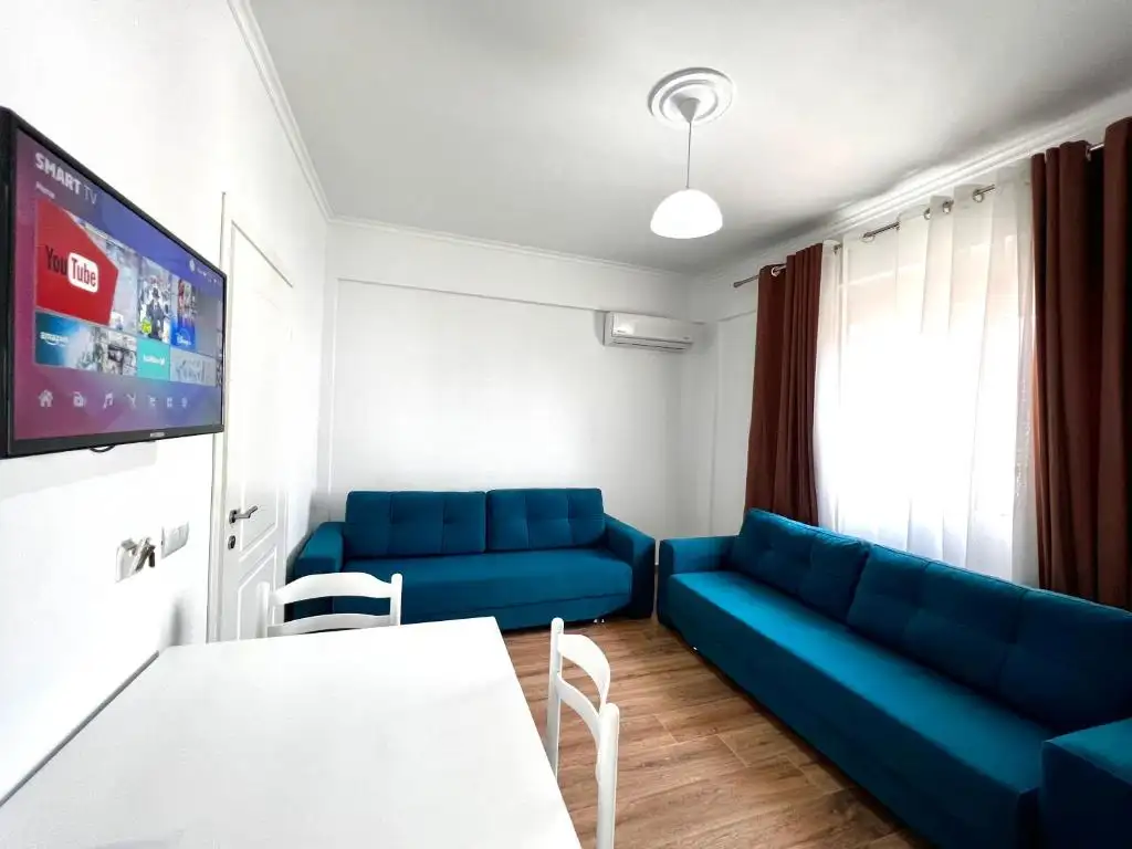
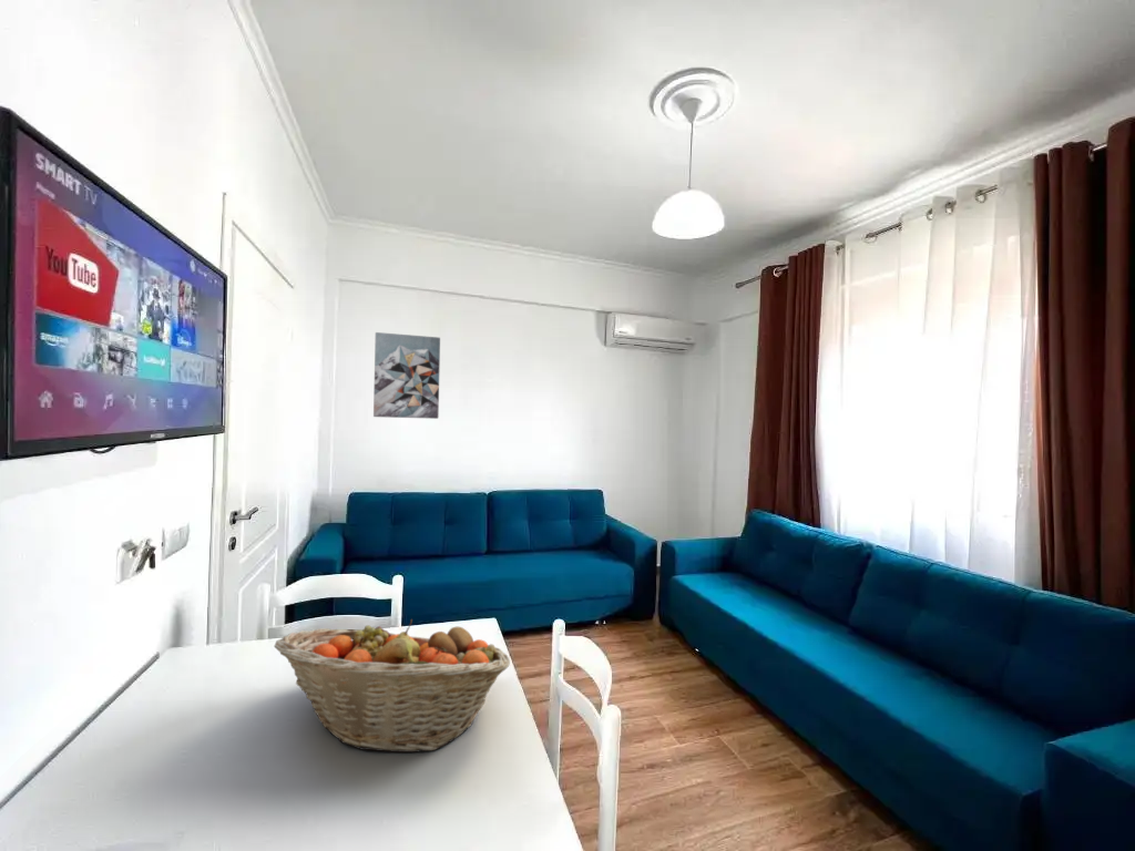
+ wall art [372,331,441,420]
+ fruit basket [273,618,511,753]
